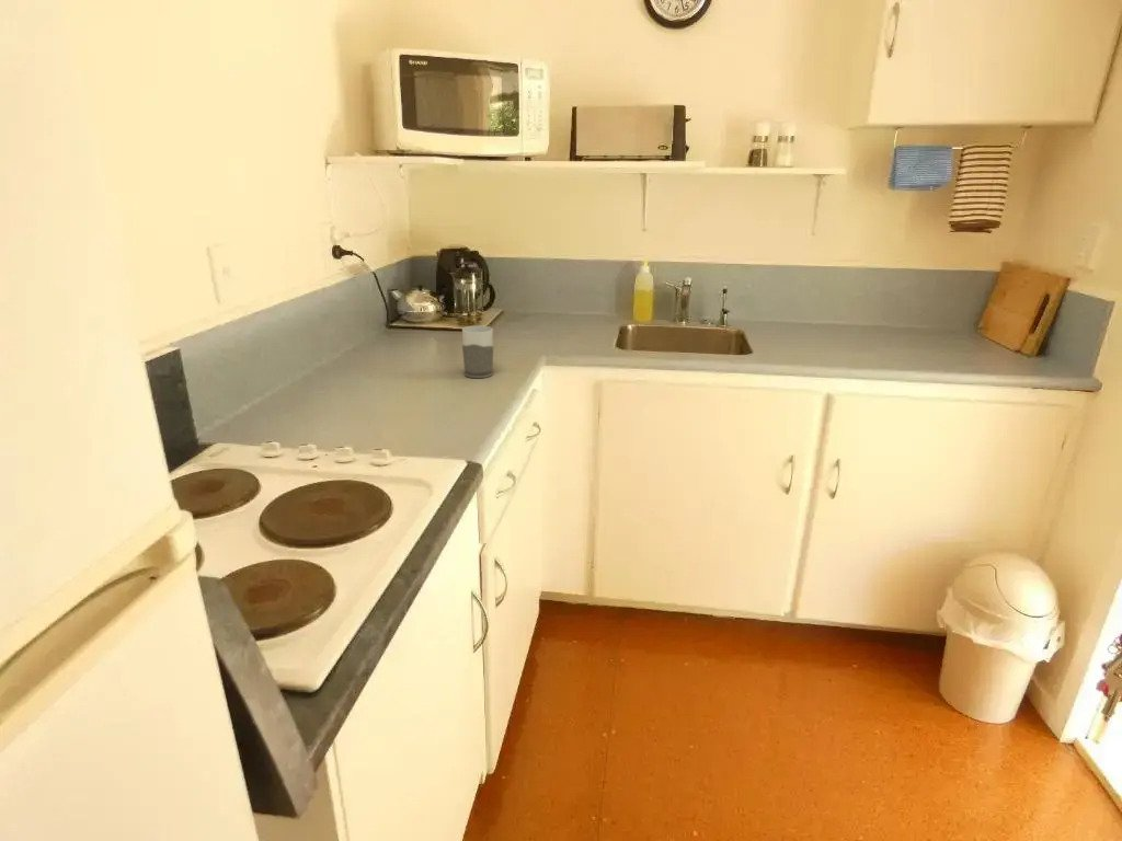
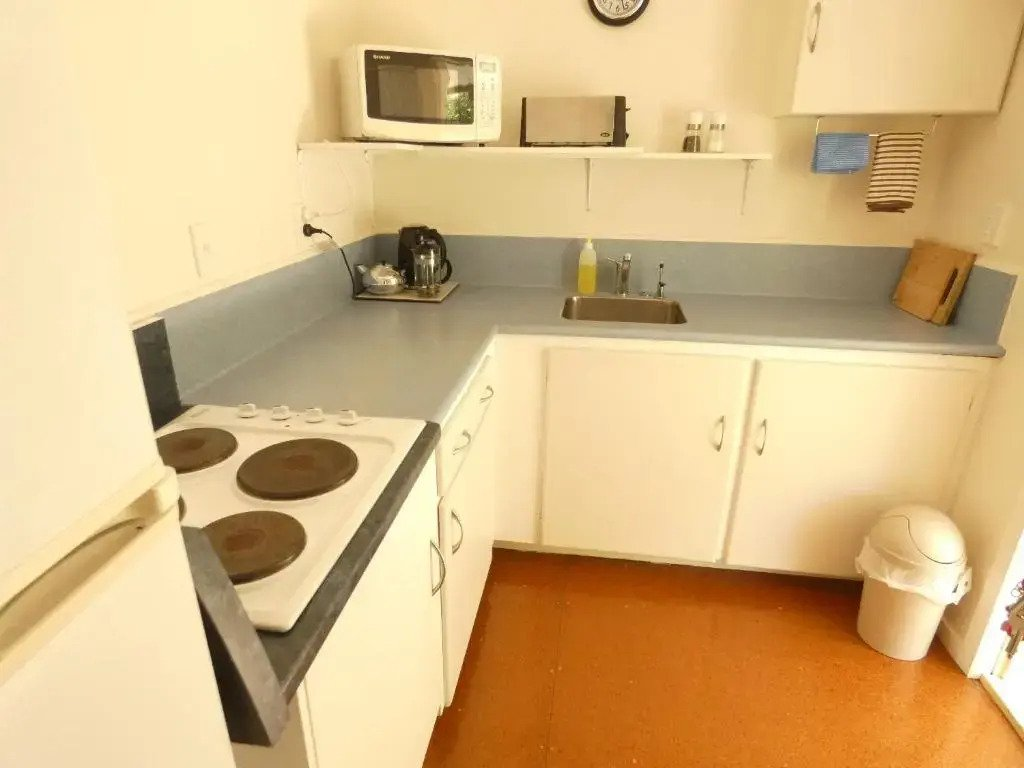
- mug [461,324,495,379]
